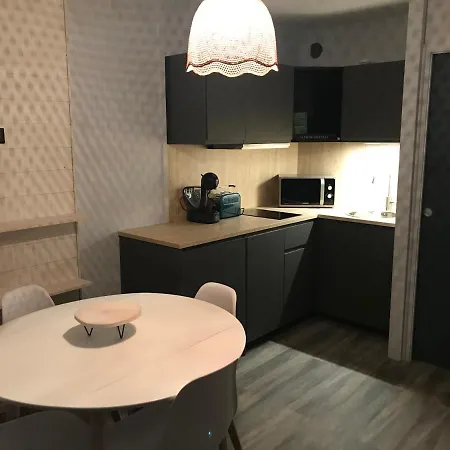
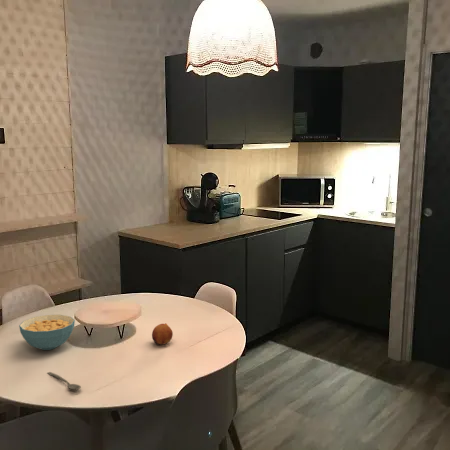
+ cereal bowl [18,314,76,351]
+ spoon [46,371,82,390]
+ fruit [151,323,174,345]
